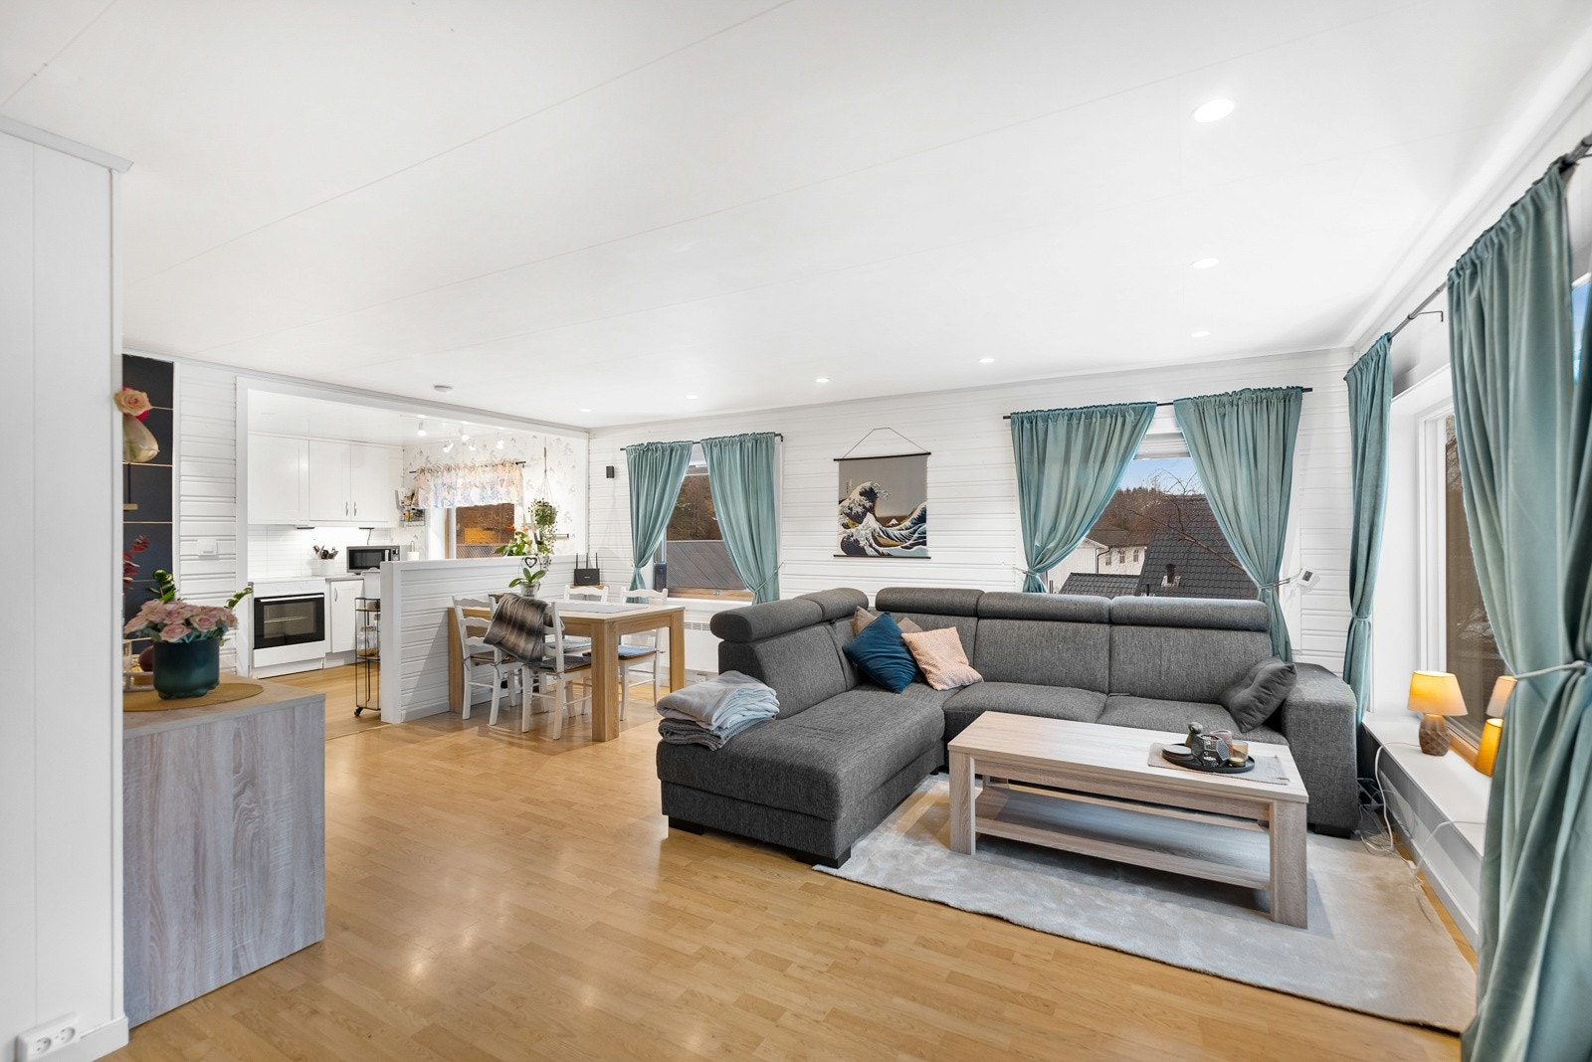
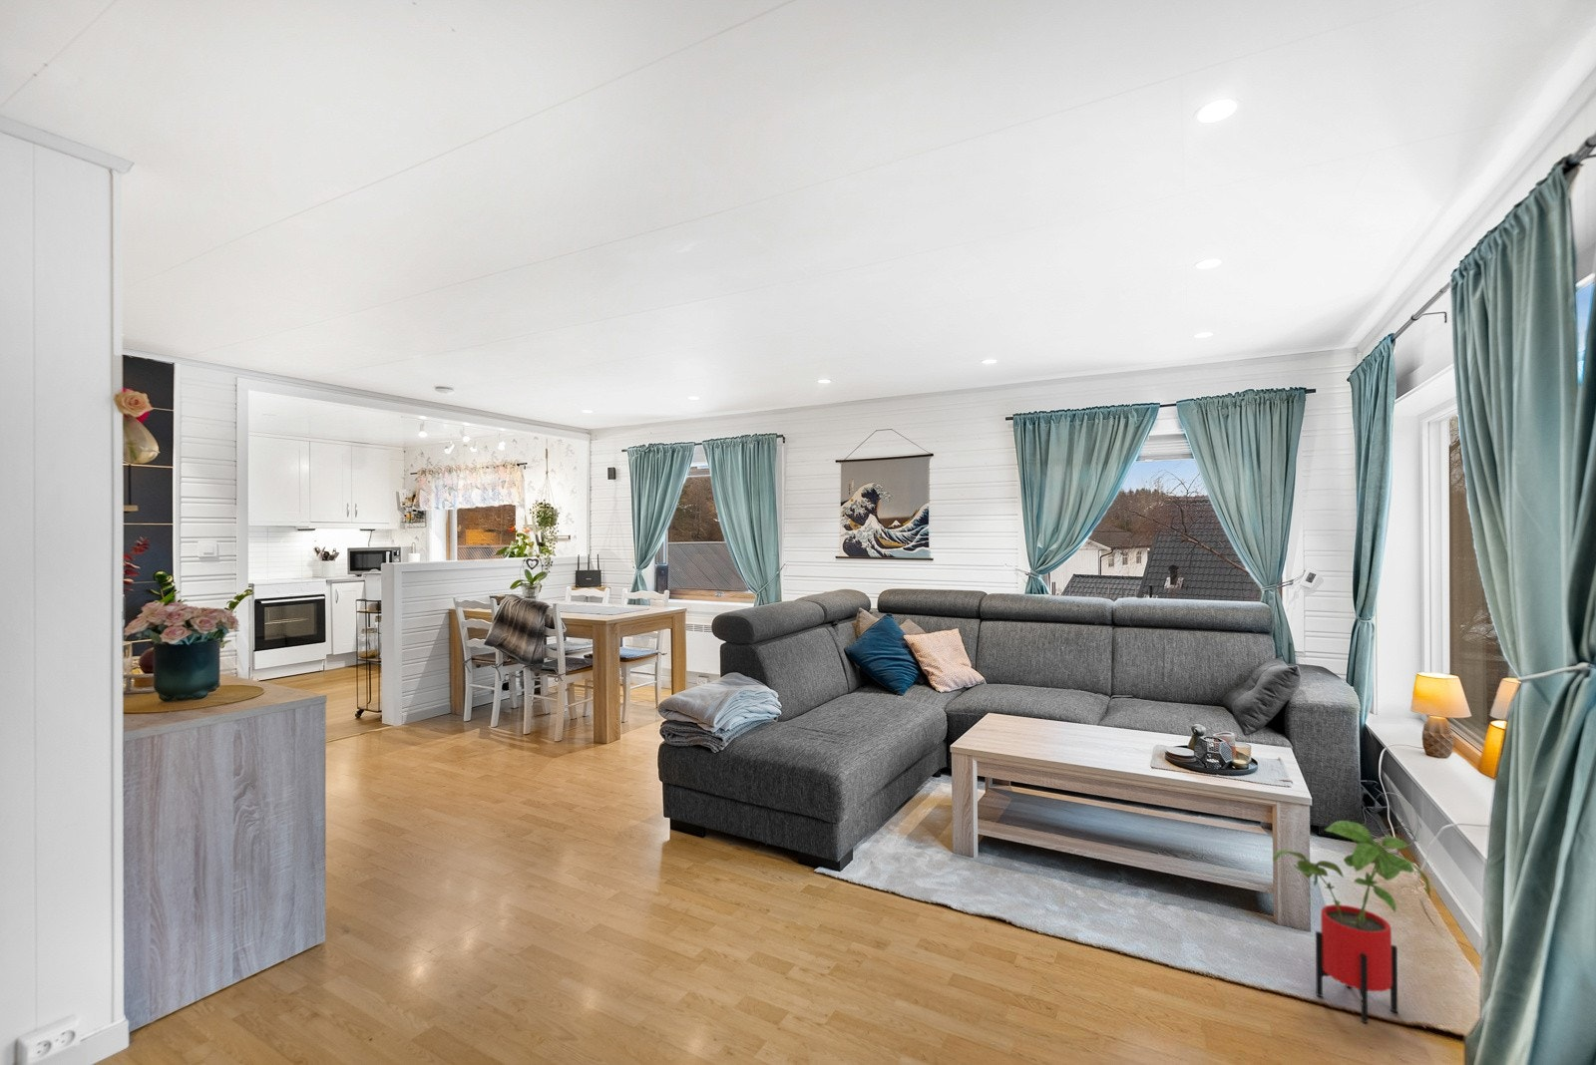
+ house plant [1272,820,1432,1025]
